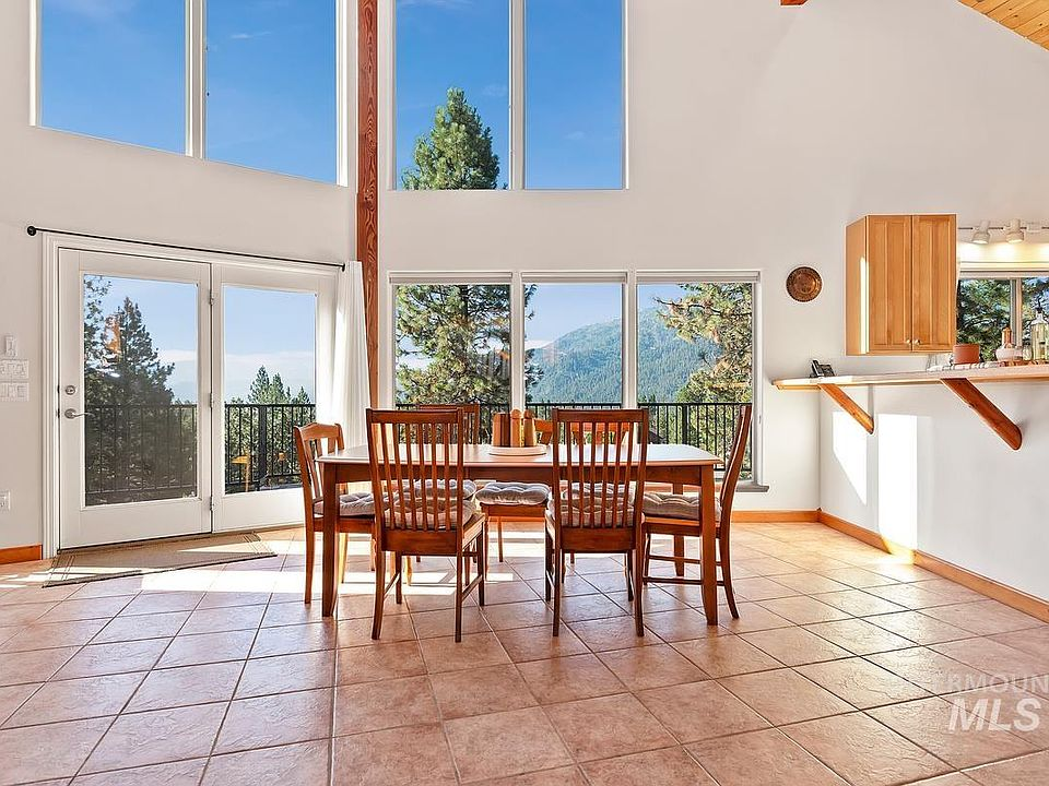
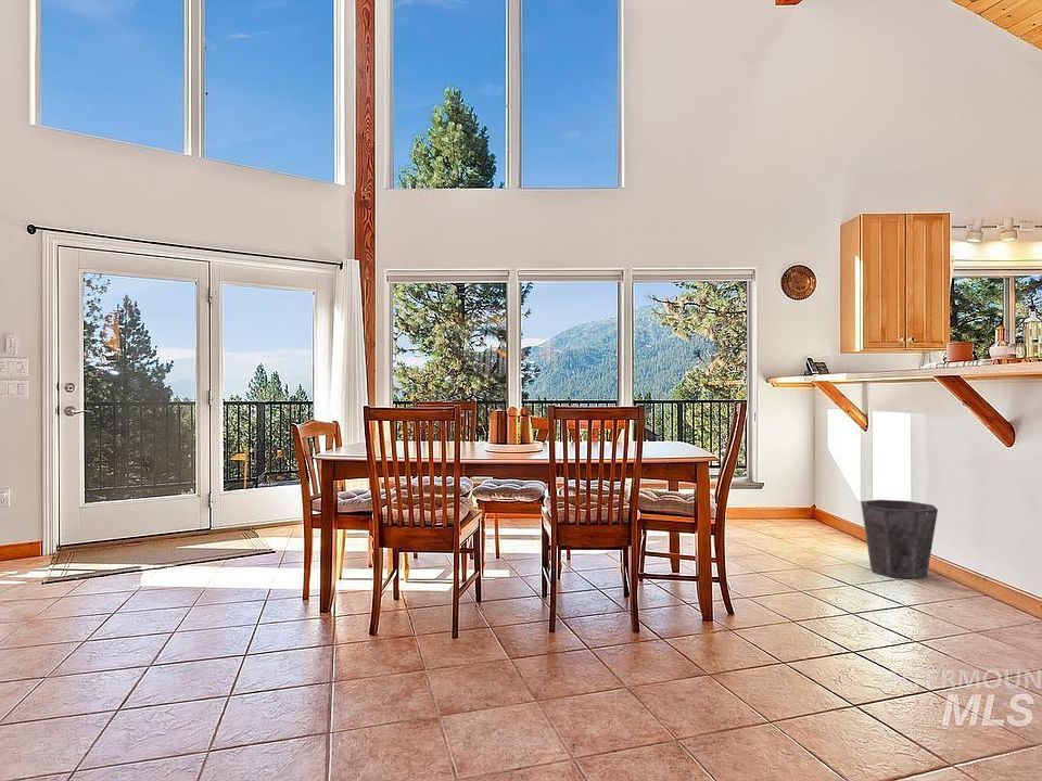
+ waste bin [860,499,939,580]
